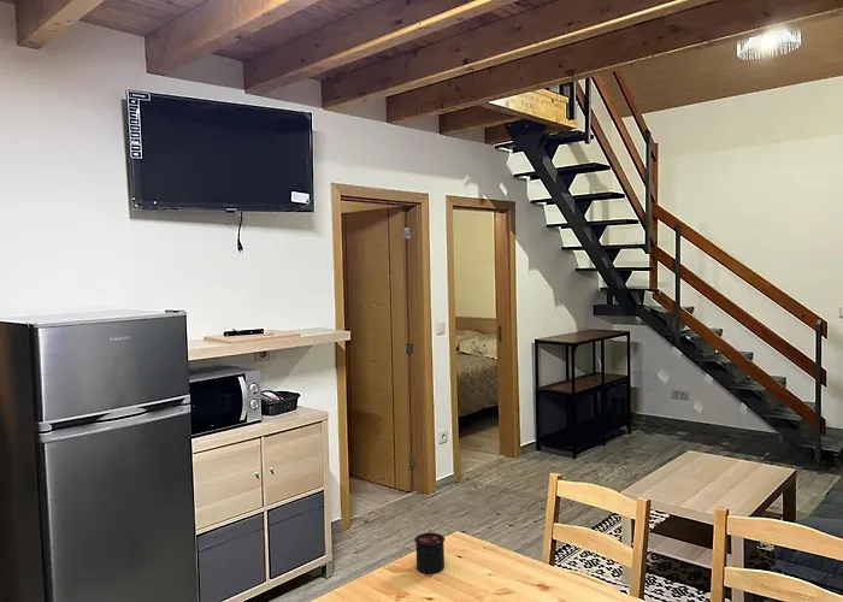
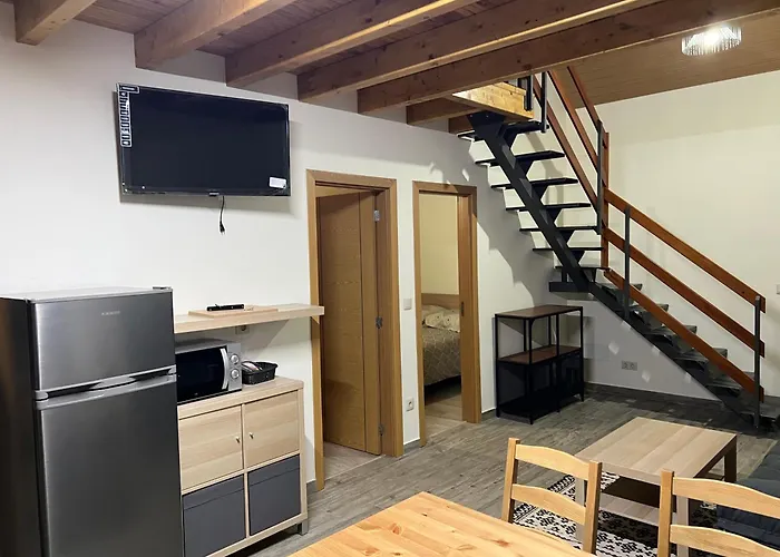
- candle [413,527,446,574]
